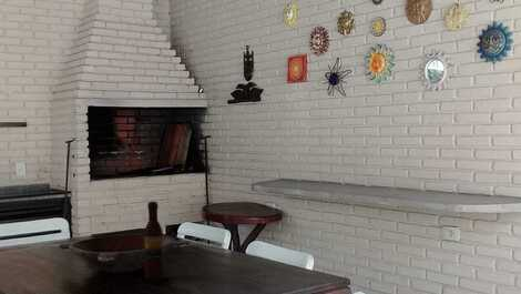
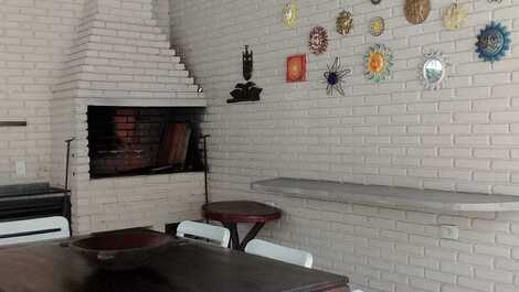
- wine bottle [143,201,165,282]
